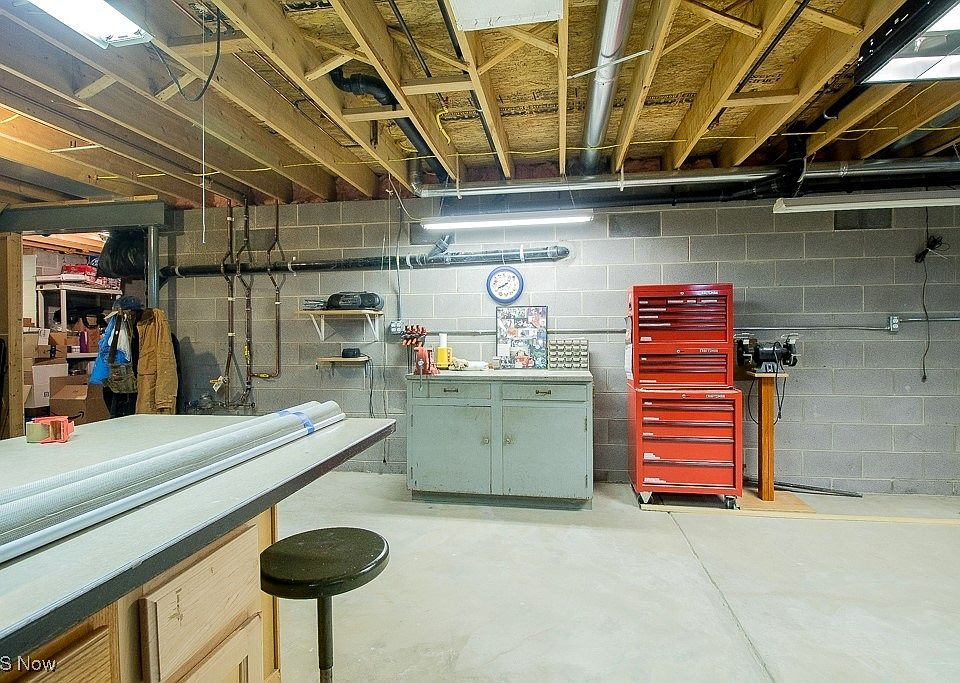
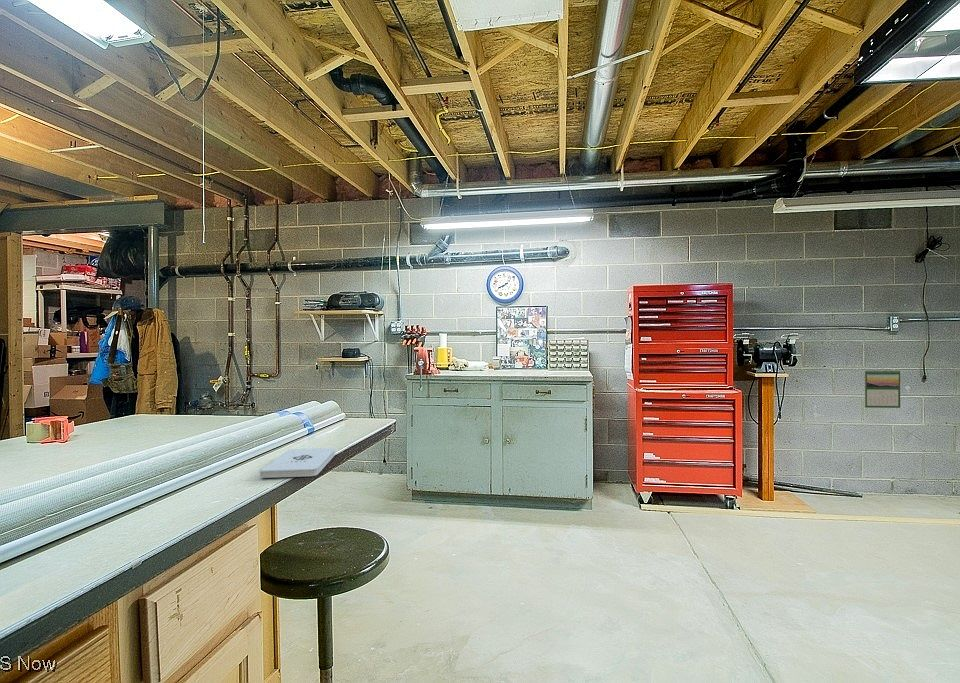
+ calendar [864,369,901,409]
+ notepad [259,447,336,479]
